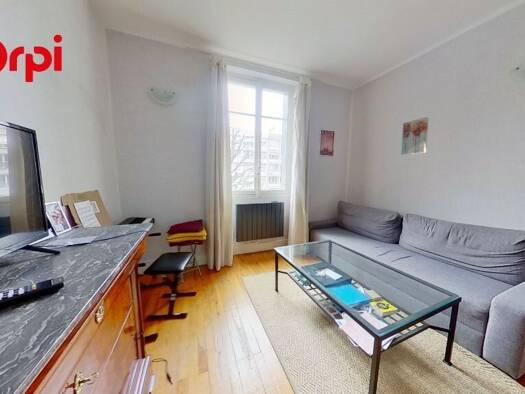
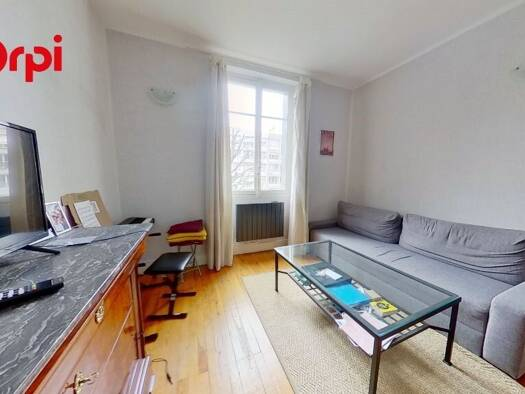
- wall art [400,116,429,156]
